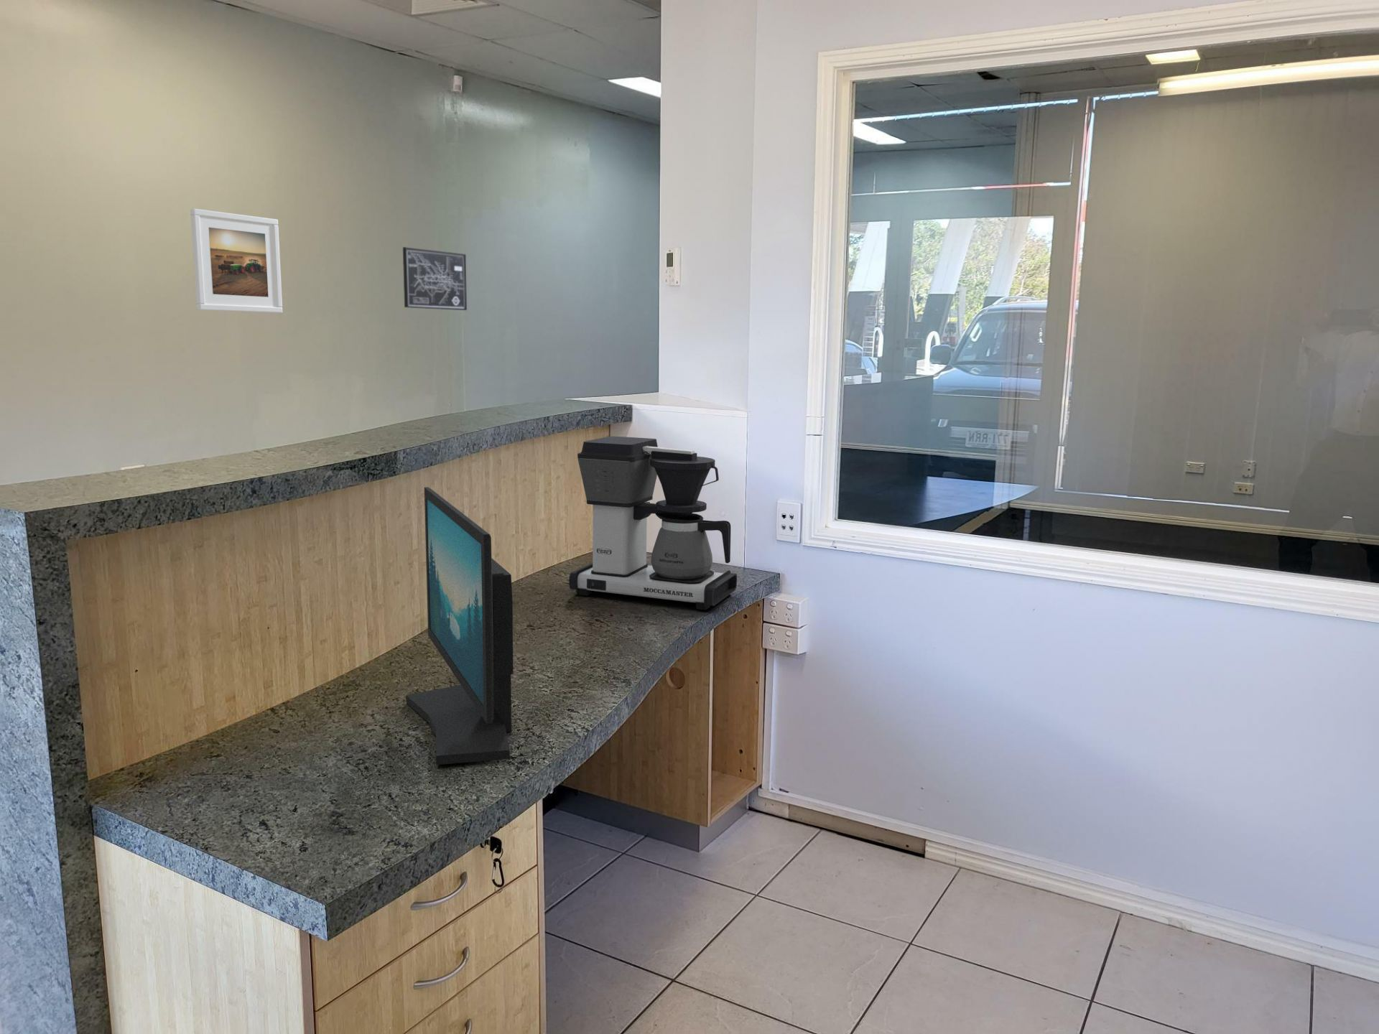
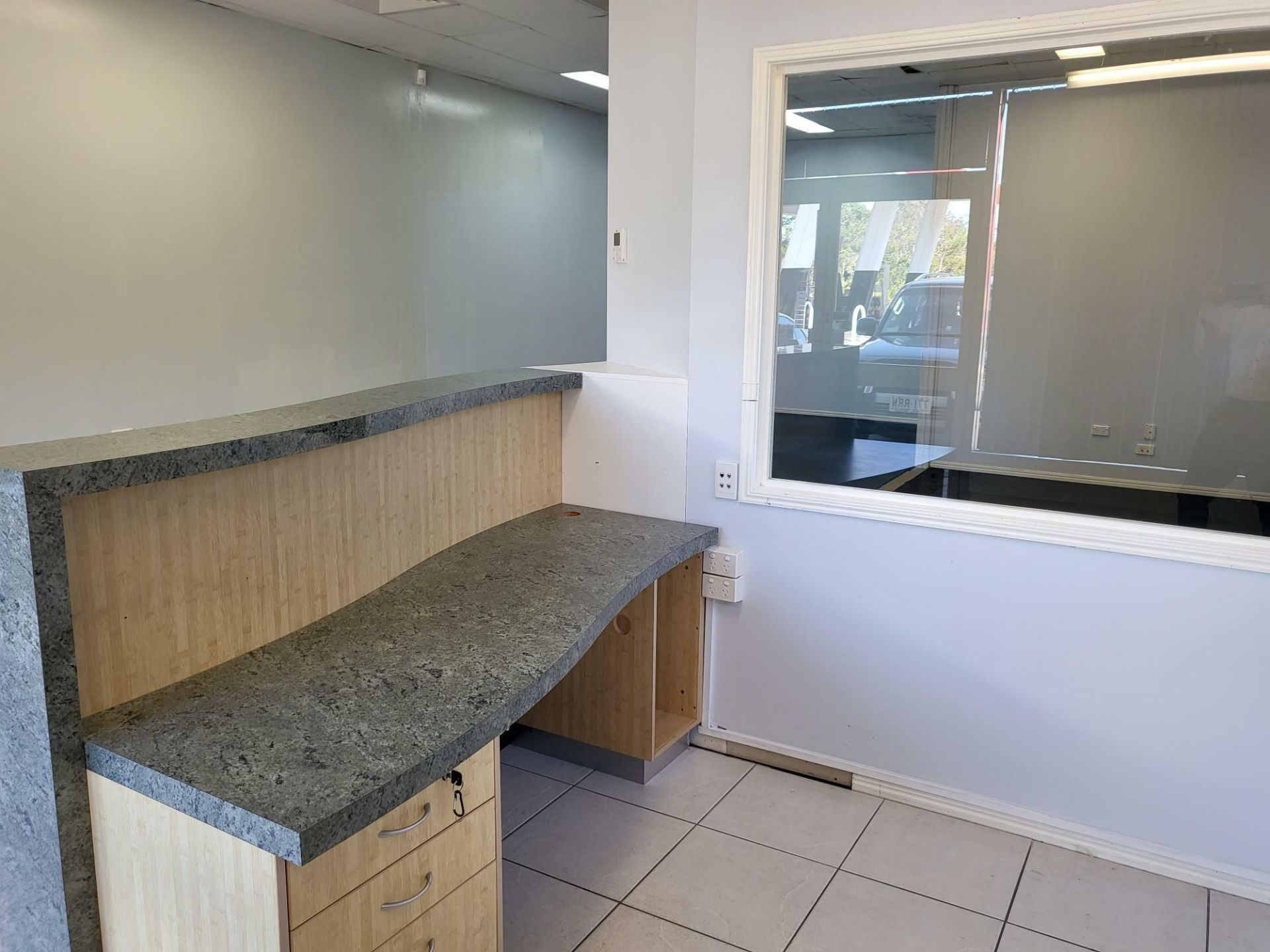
- wall art [402,247,468,311]
- computer monitor [405,487,515,766]
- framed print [190,207,283,314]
- coffee maker [568,436,737,610]
